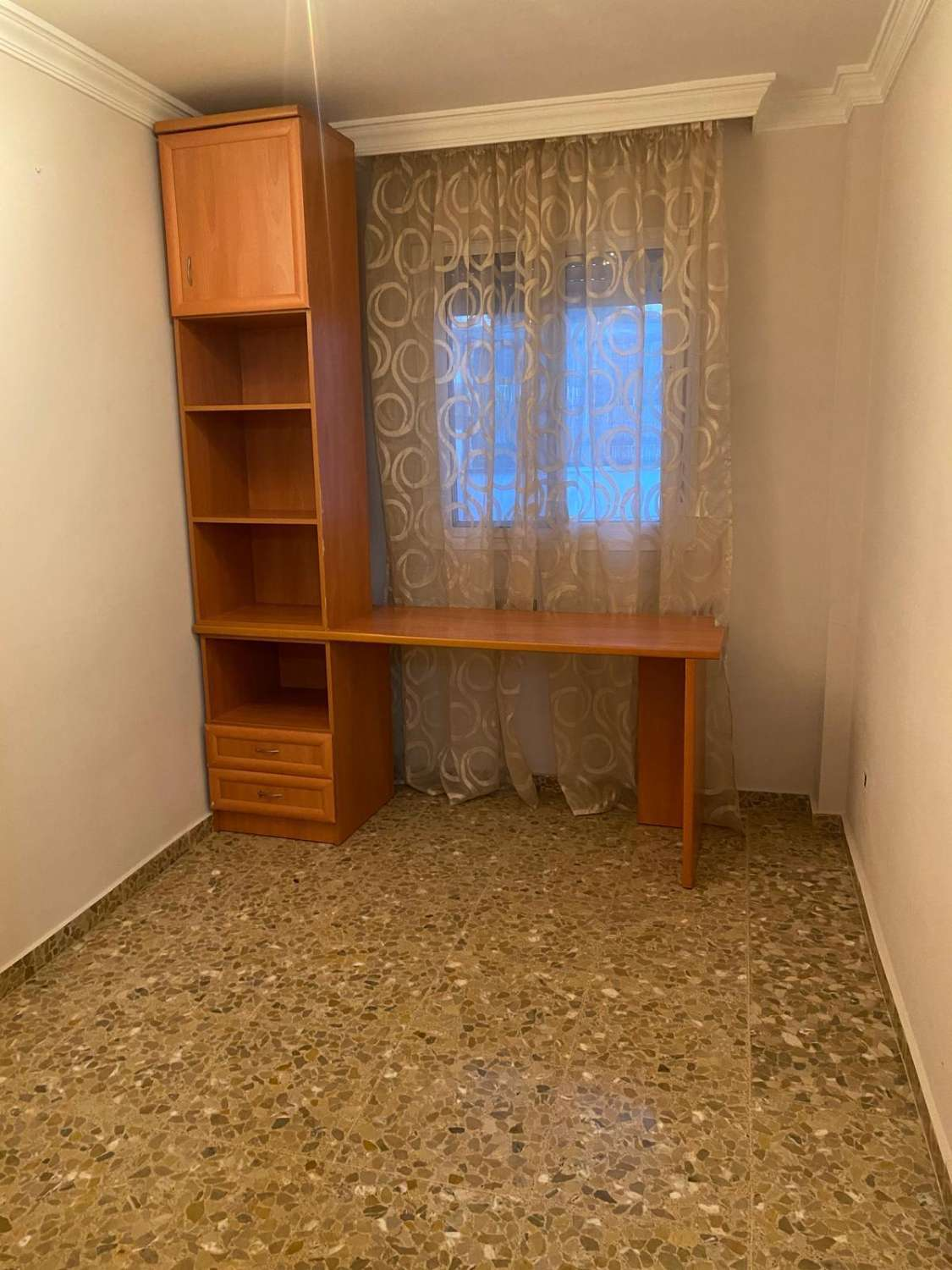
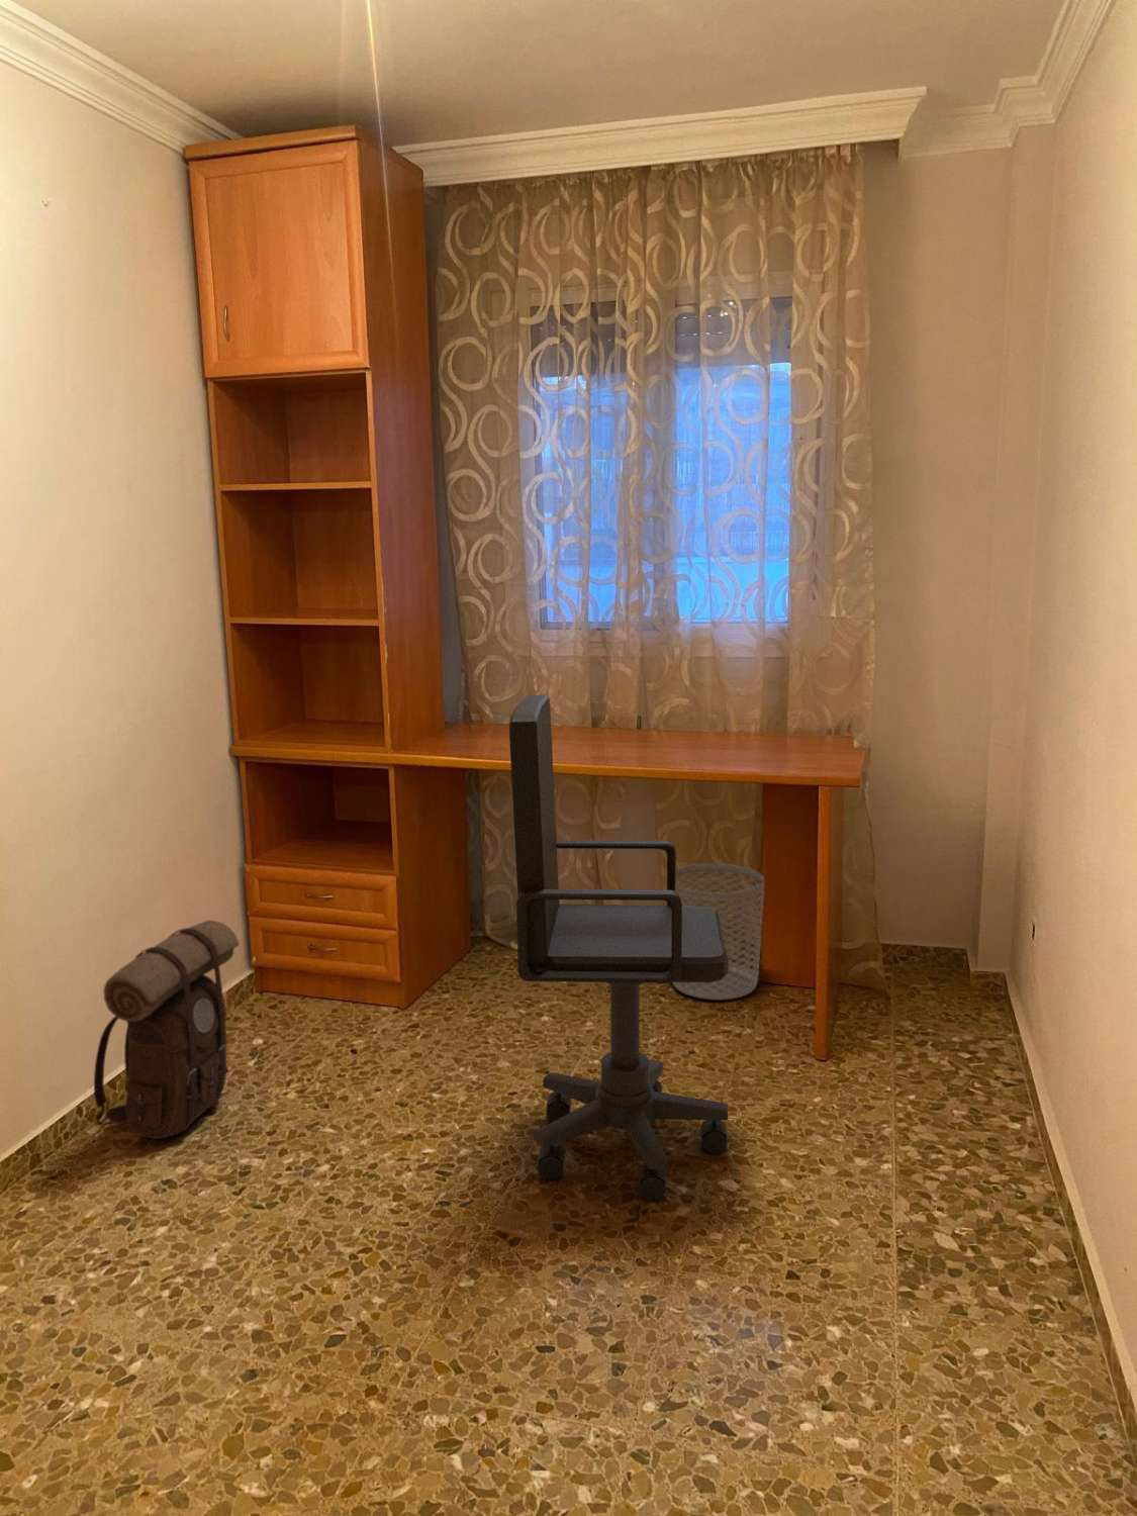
+ waste bin [671,863,766,1000]
+ office chair [509,694,730,1202]
+ backpack [93,919,240,1140]
